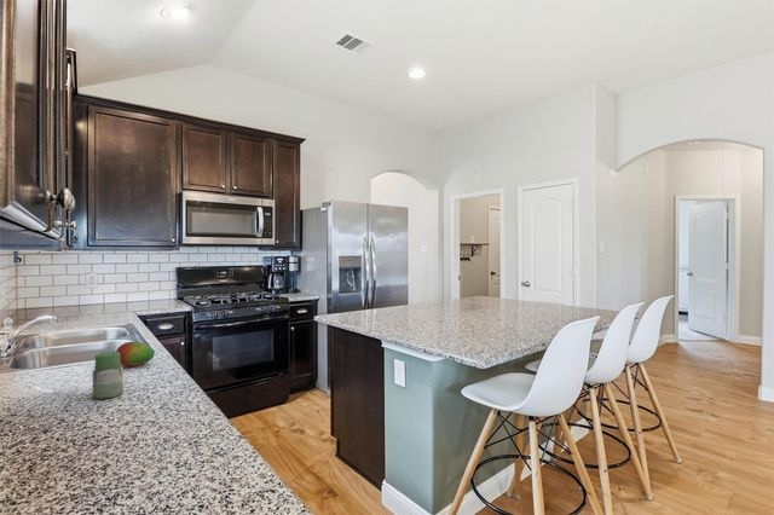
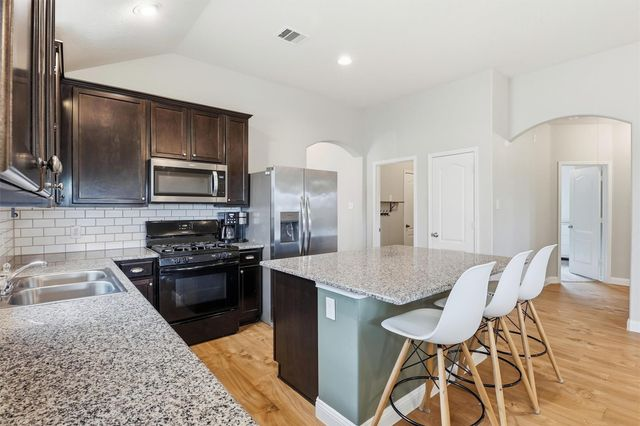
- fruit [115,341,155,368]
- jar [91,351,125,400]
